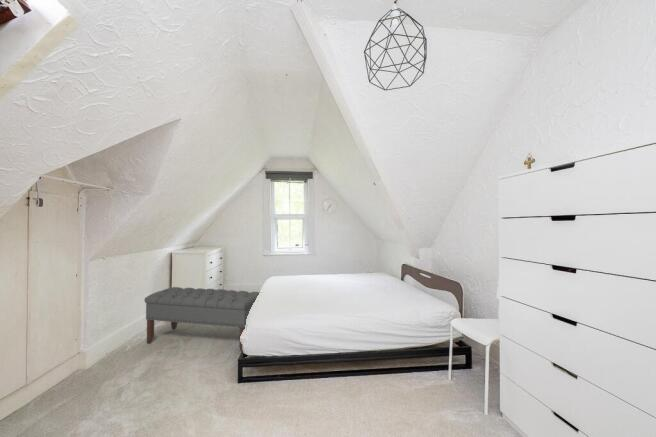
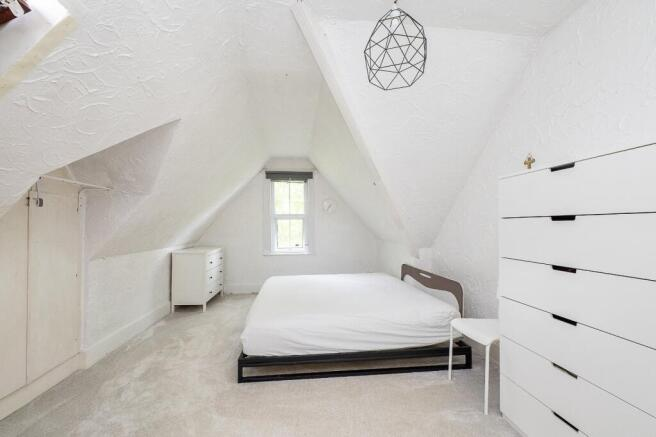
- bench [143,286,261,352]
